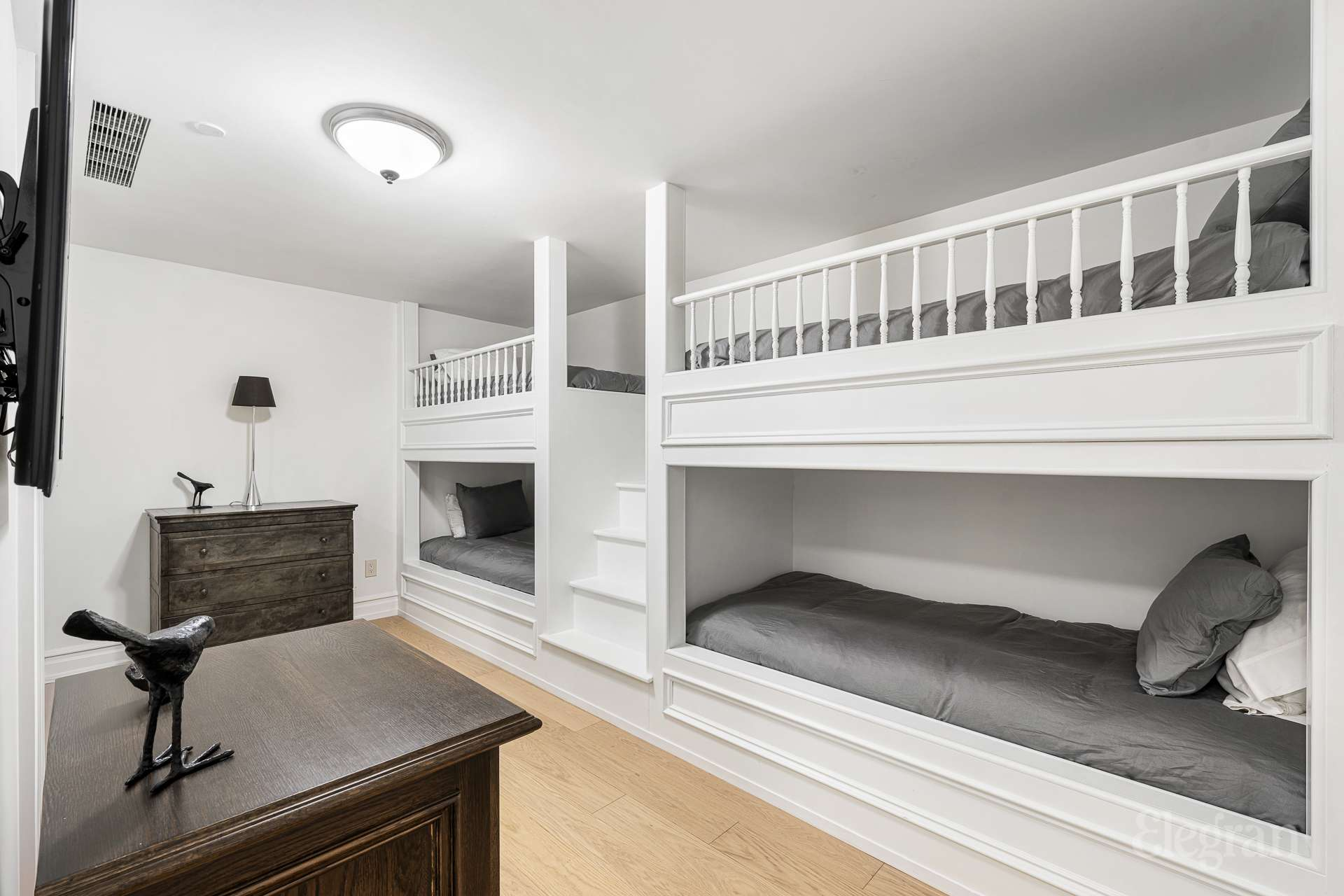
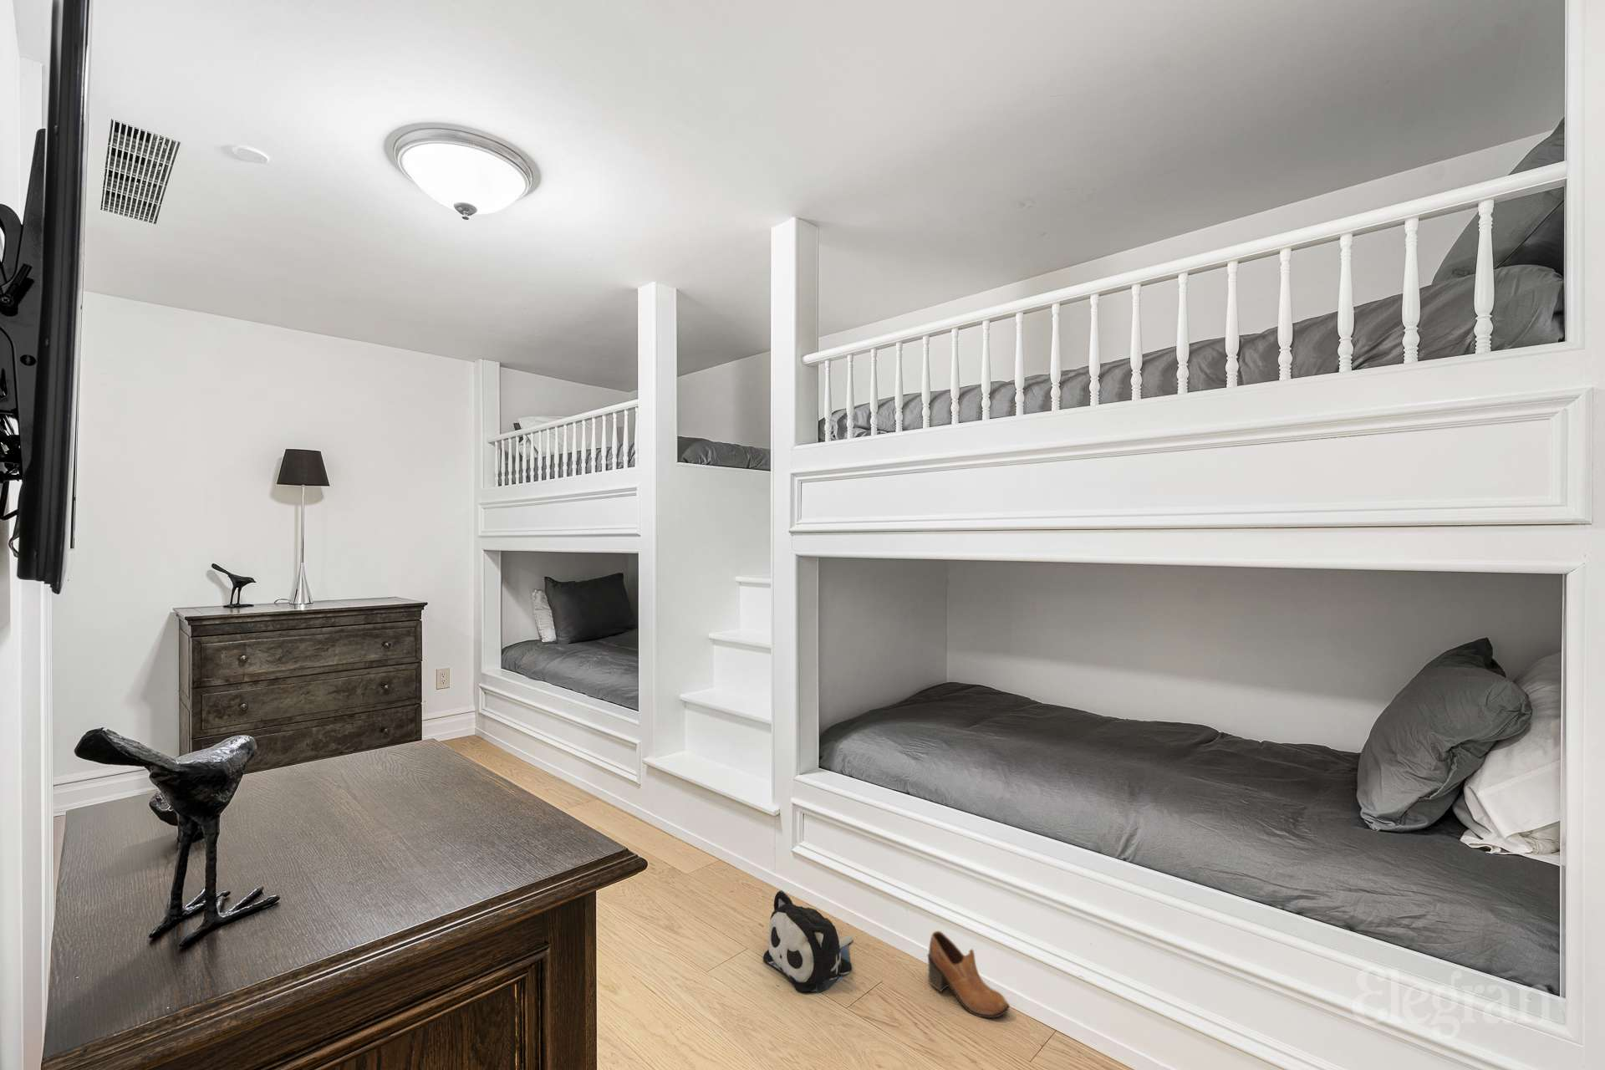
+ shoe [927,930,1010,1019]
+ plush toy [762,890,854,994]
